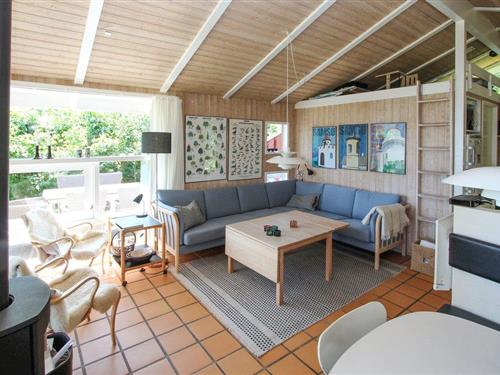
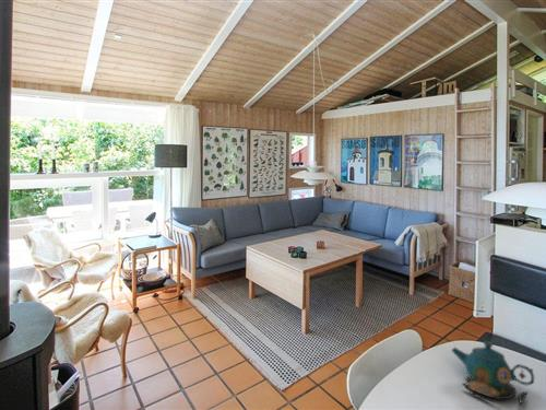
+ teapot [450,340,535,406]
